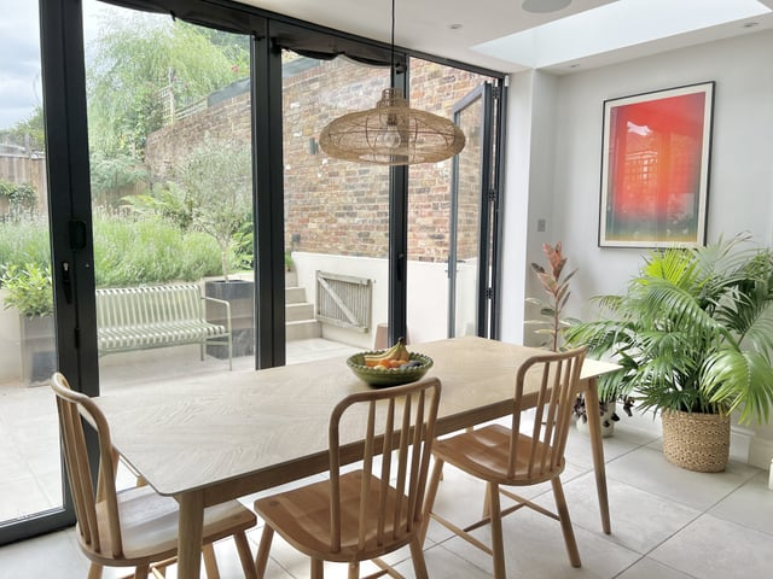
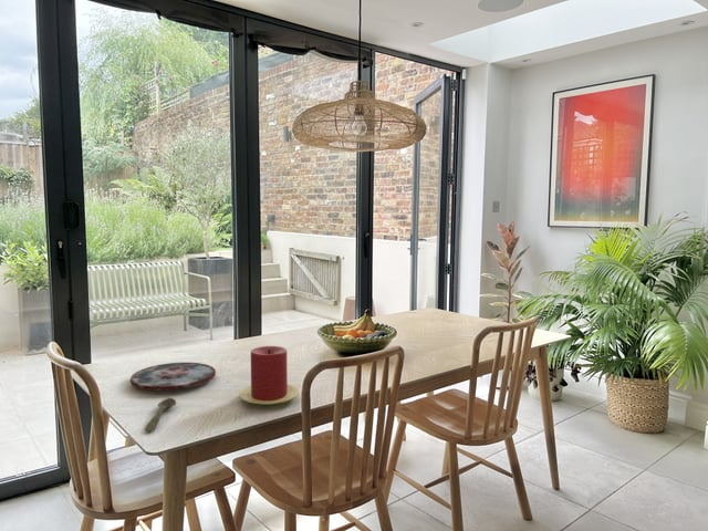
+ plate [129,362,217,392]
+ spoon [144,397,177,433]
+ candle [238,345,300,406]
